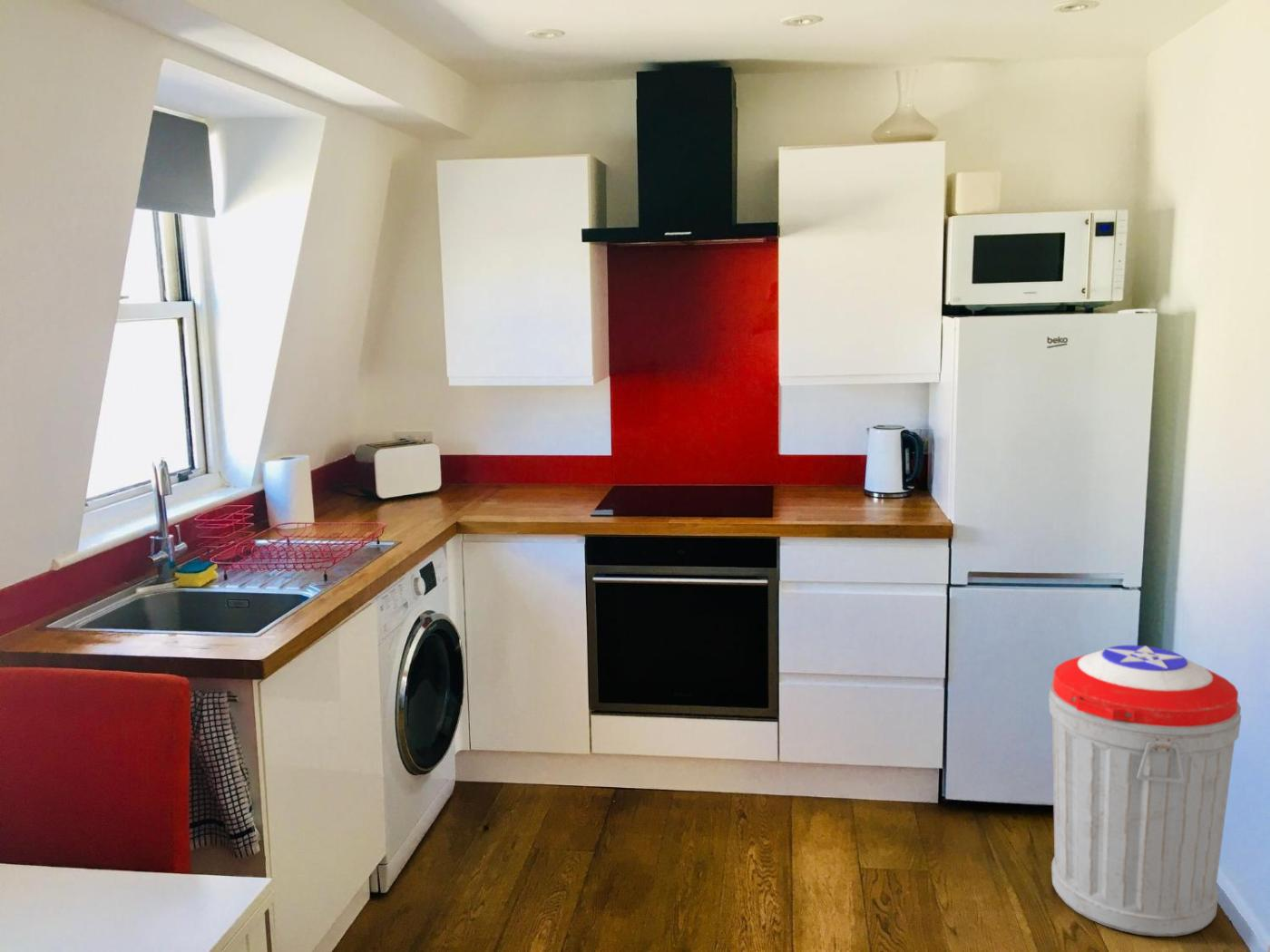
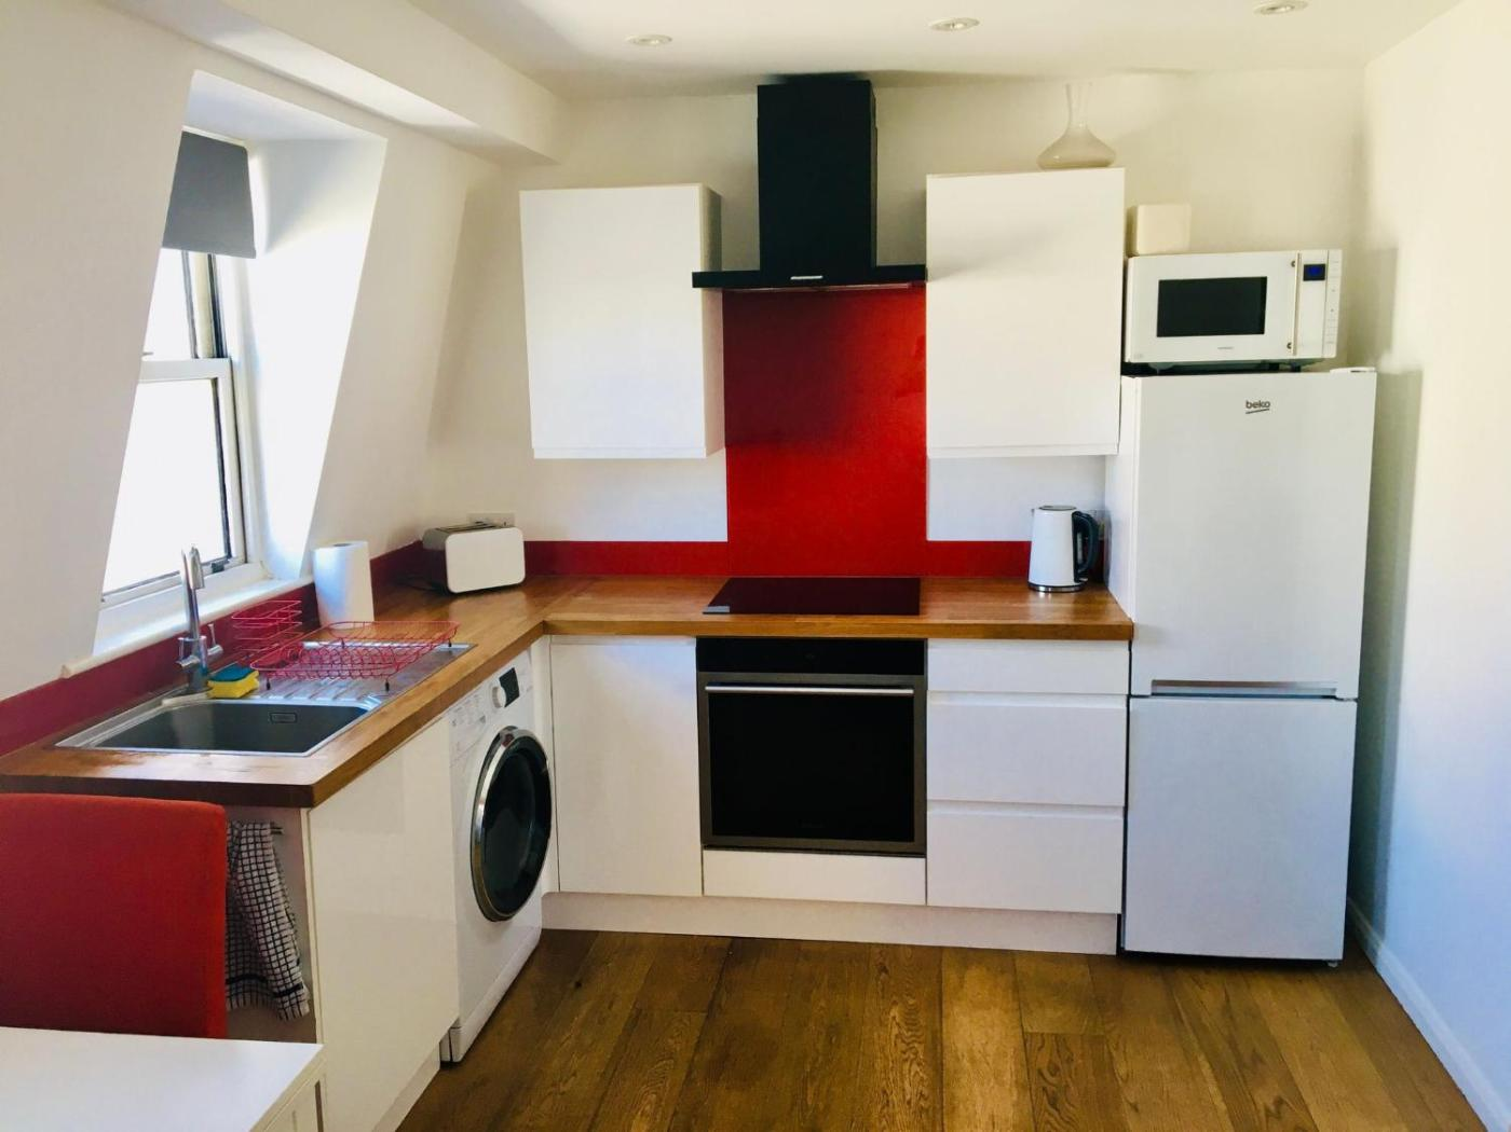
- trash can [1048,645,1242,937]
